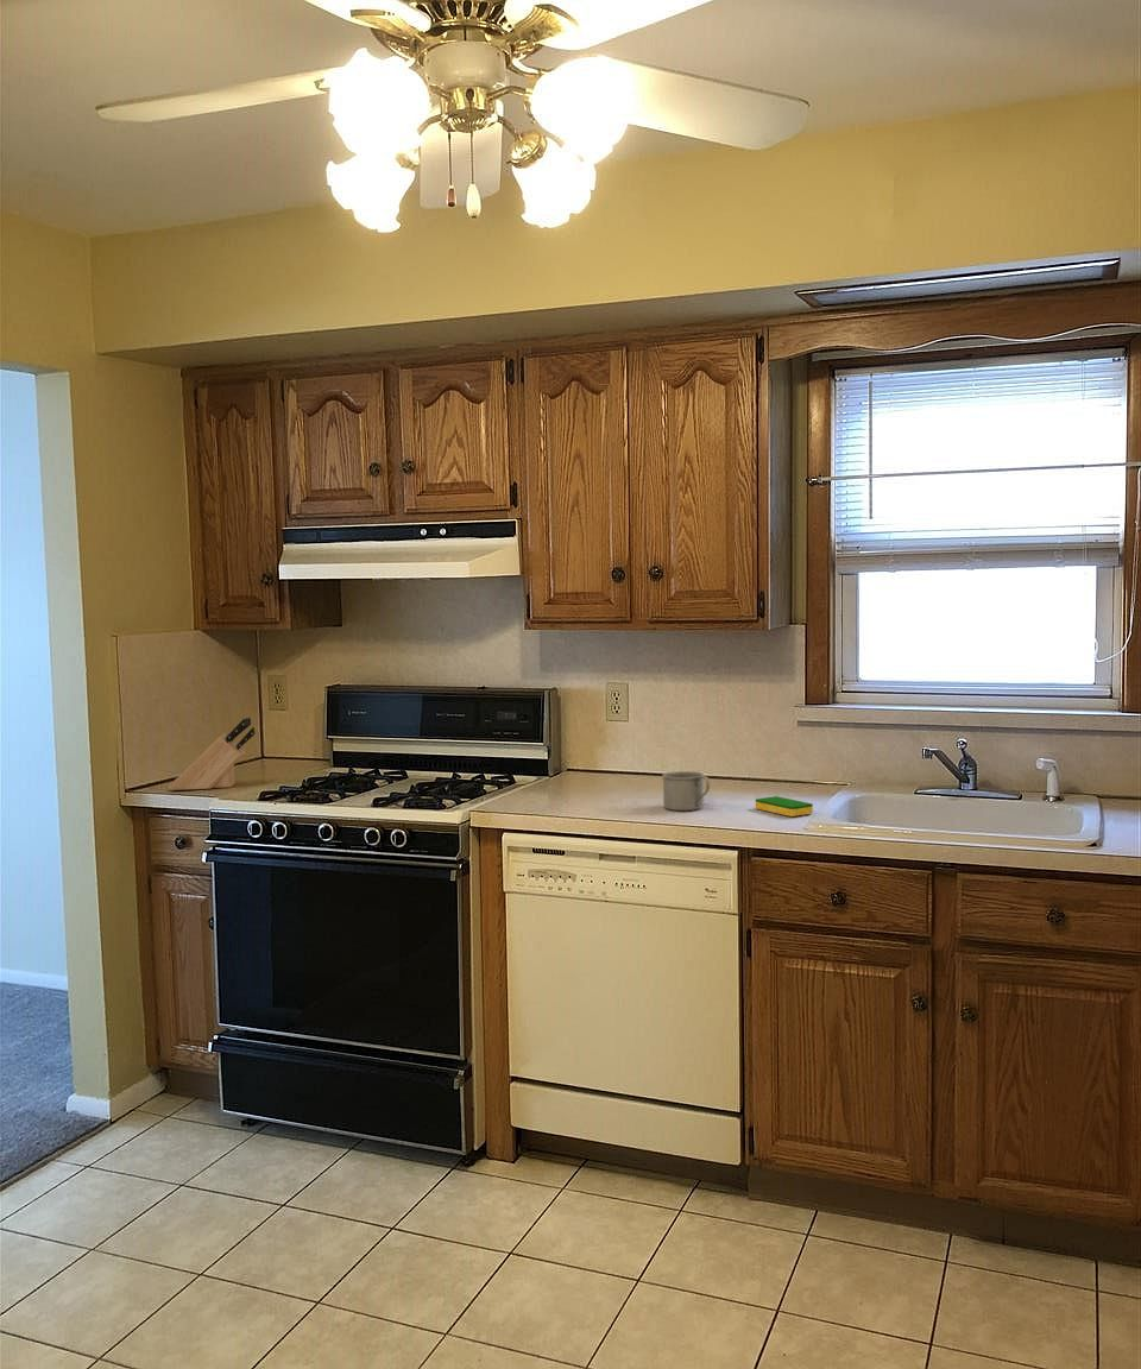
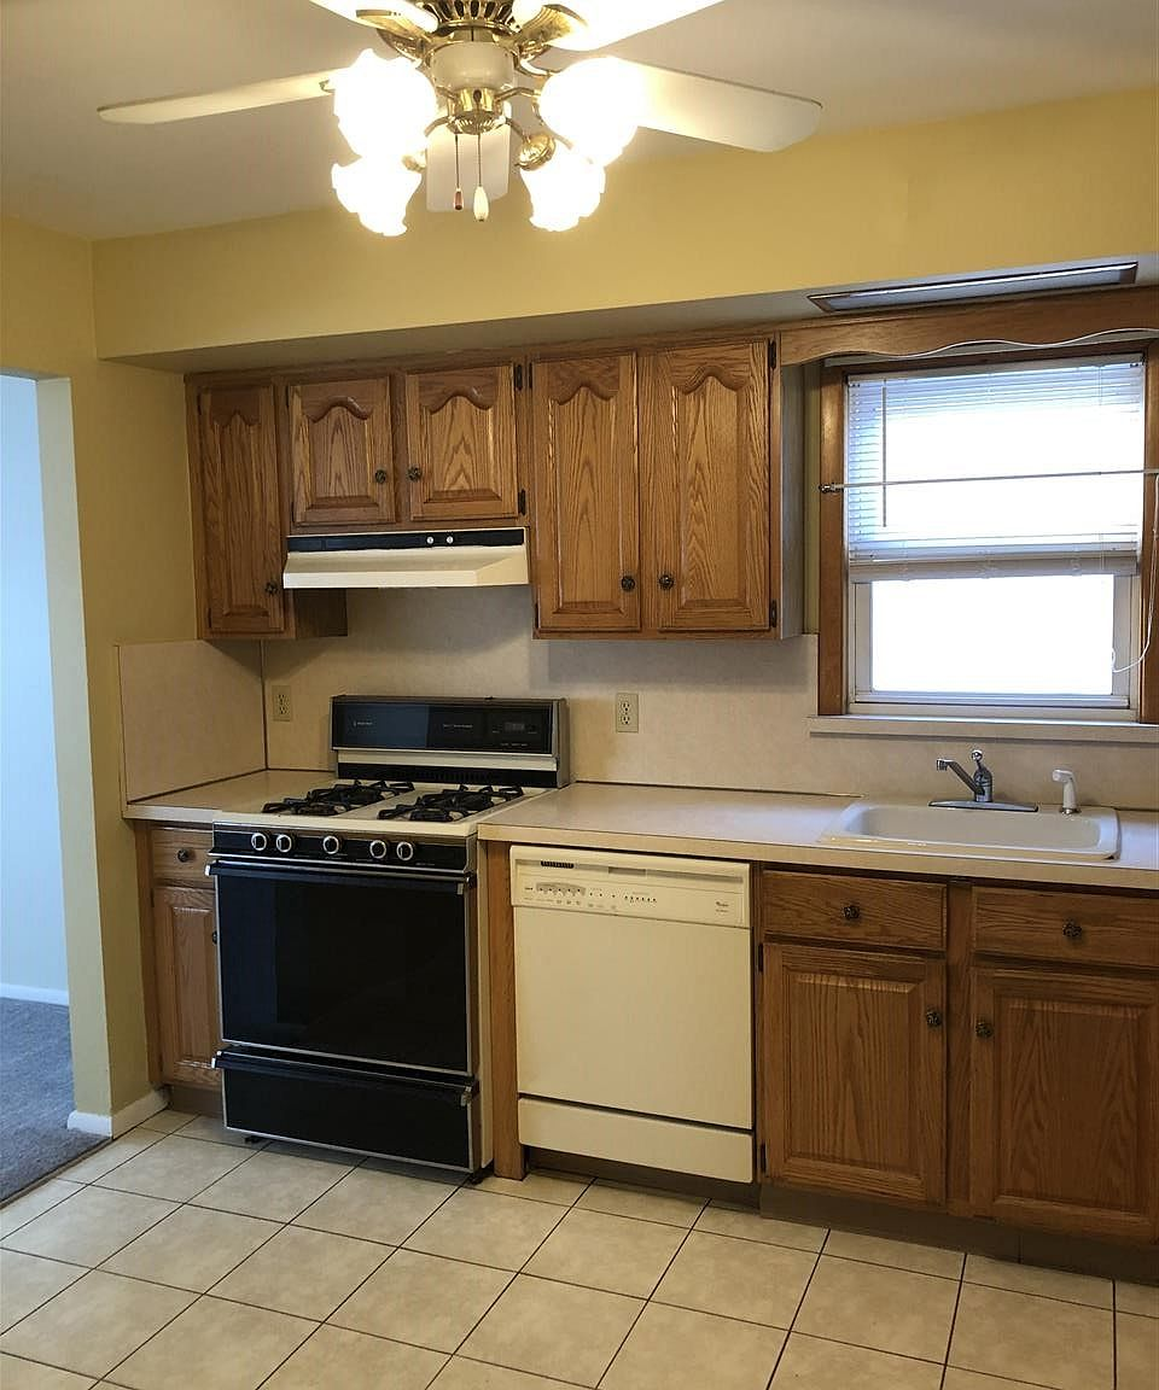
- knife block [166,717,257,791]
- mug [661,770,711,812]
- dish sponge [755,795,814,818]
